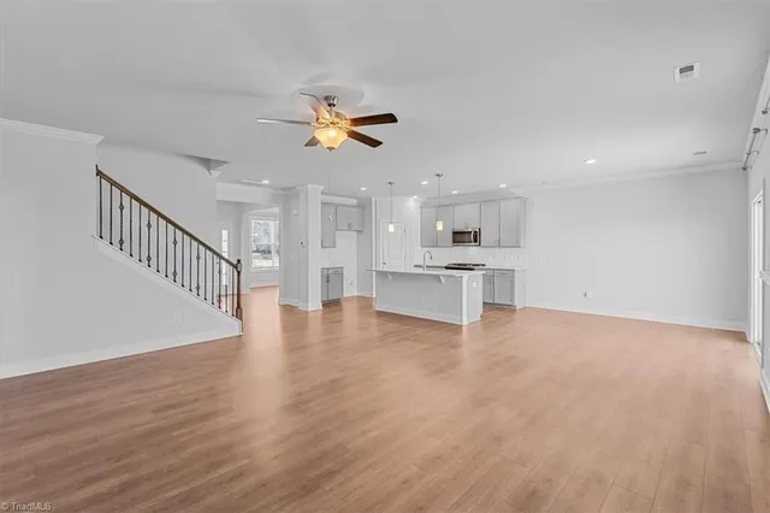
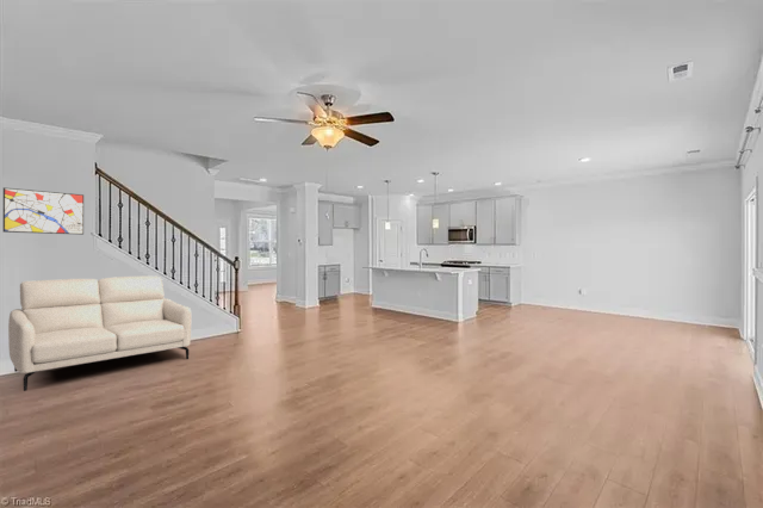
+ wall art [2,186,85,236]
+ sofa [7,275,192,392]
